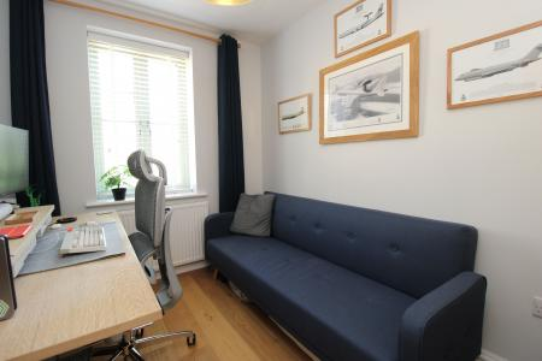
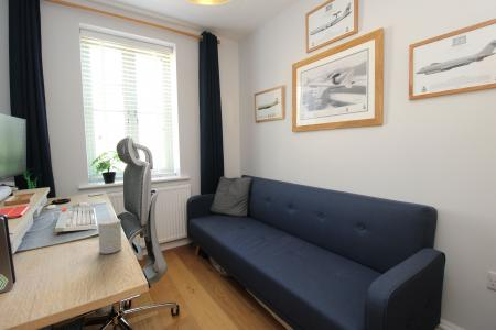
+ cup [97,218,122,255]
